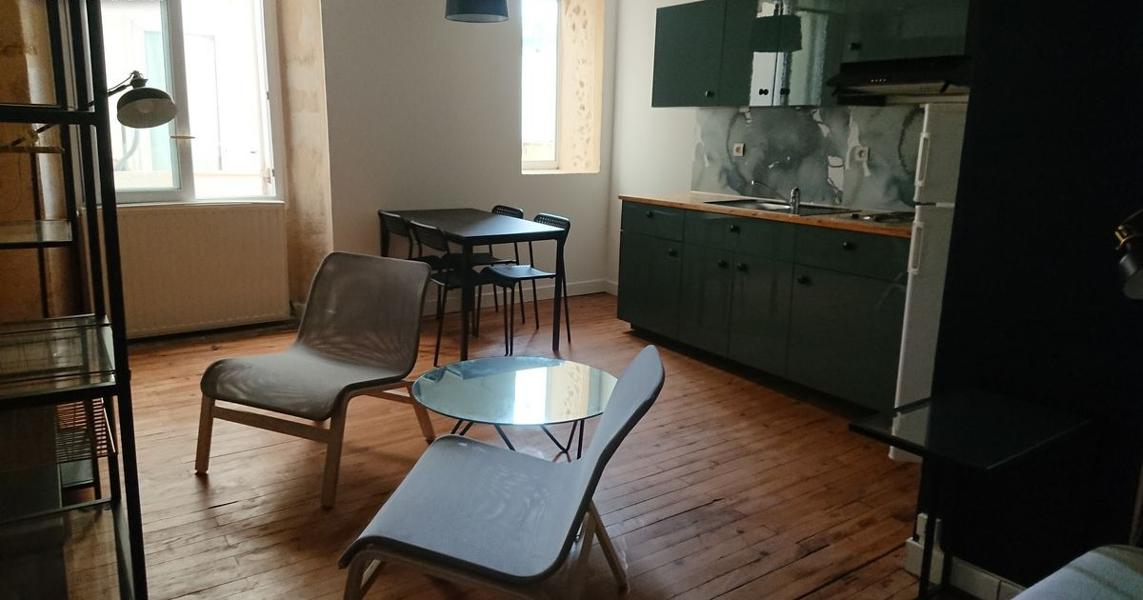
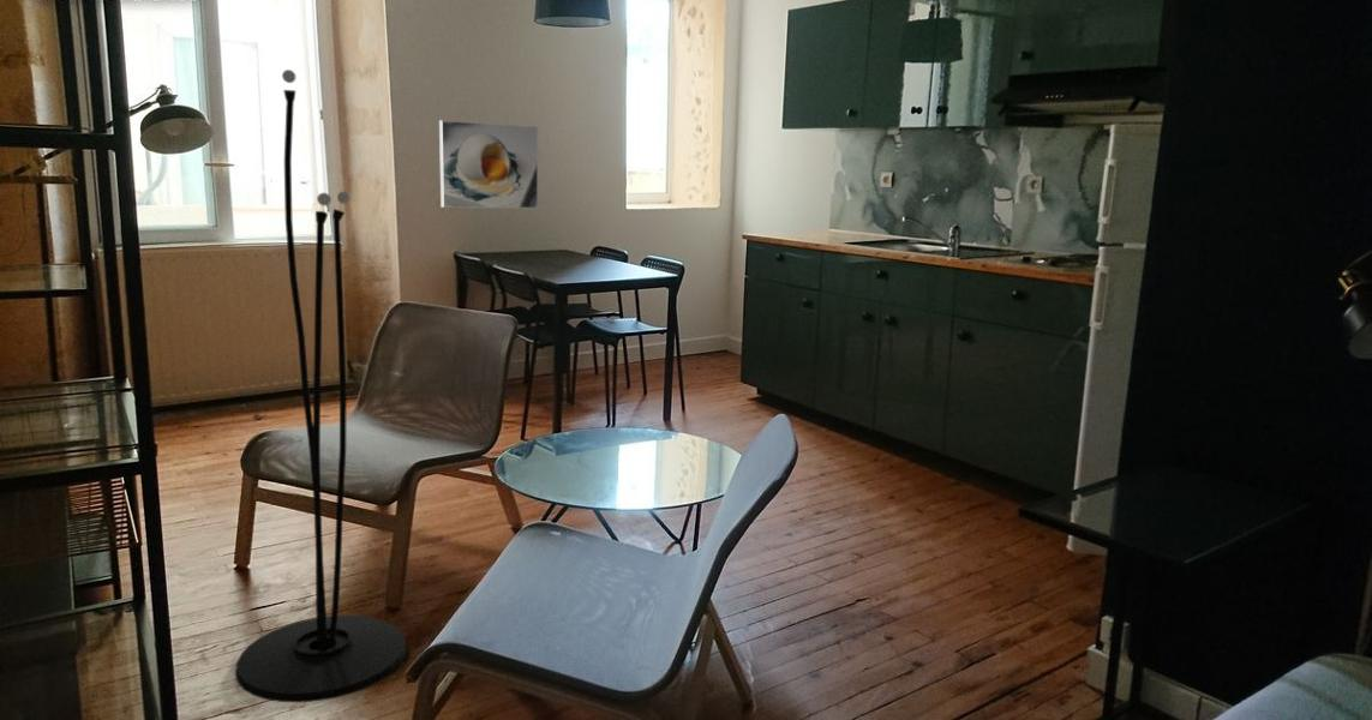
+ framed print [438,119,539,210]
+ floor lamp [234,68,407,703]
